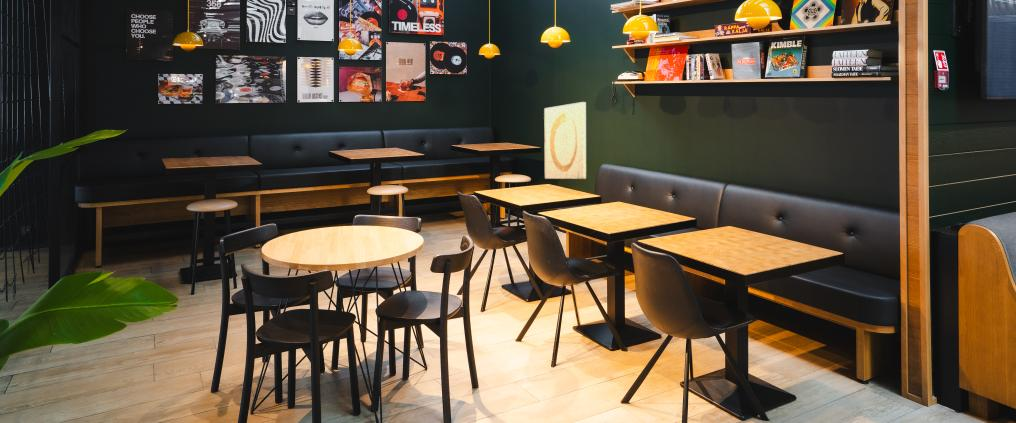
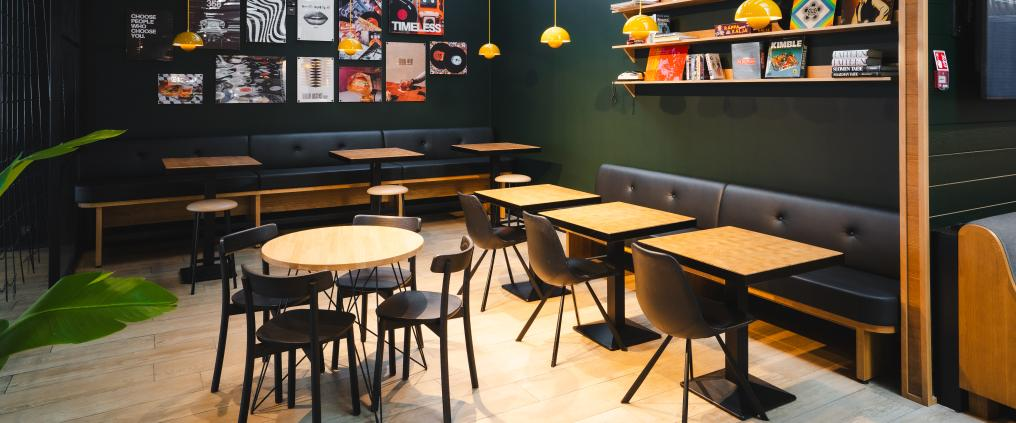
- wall art [543,101,587,180]
